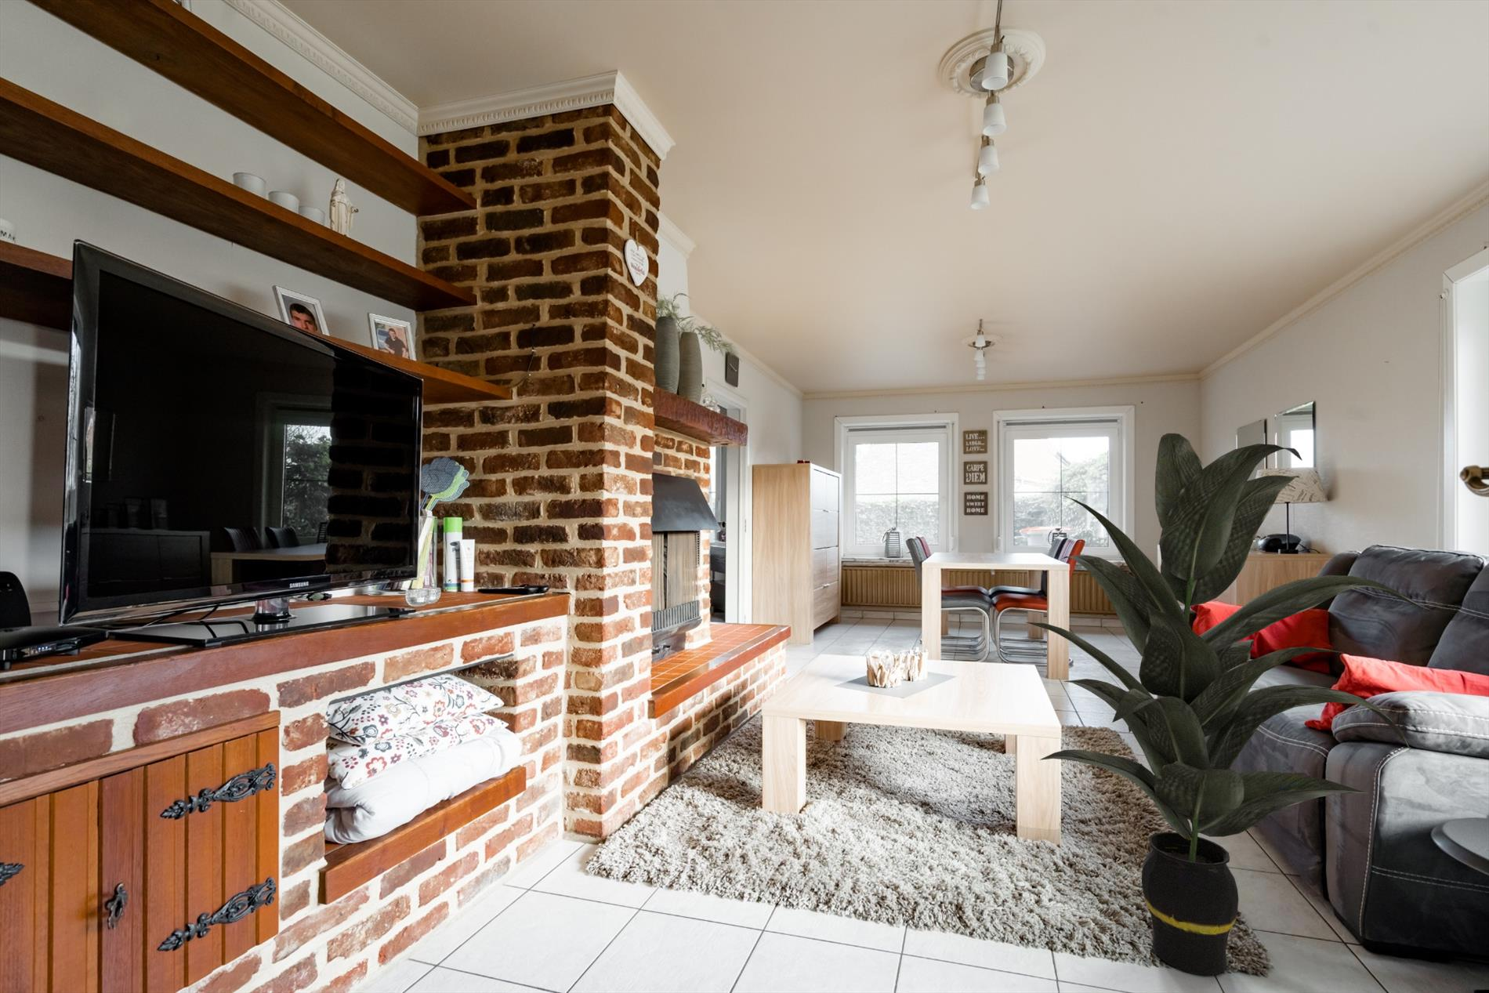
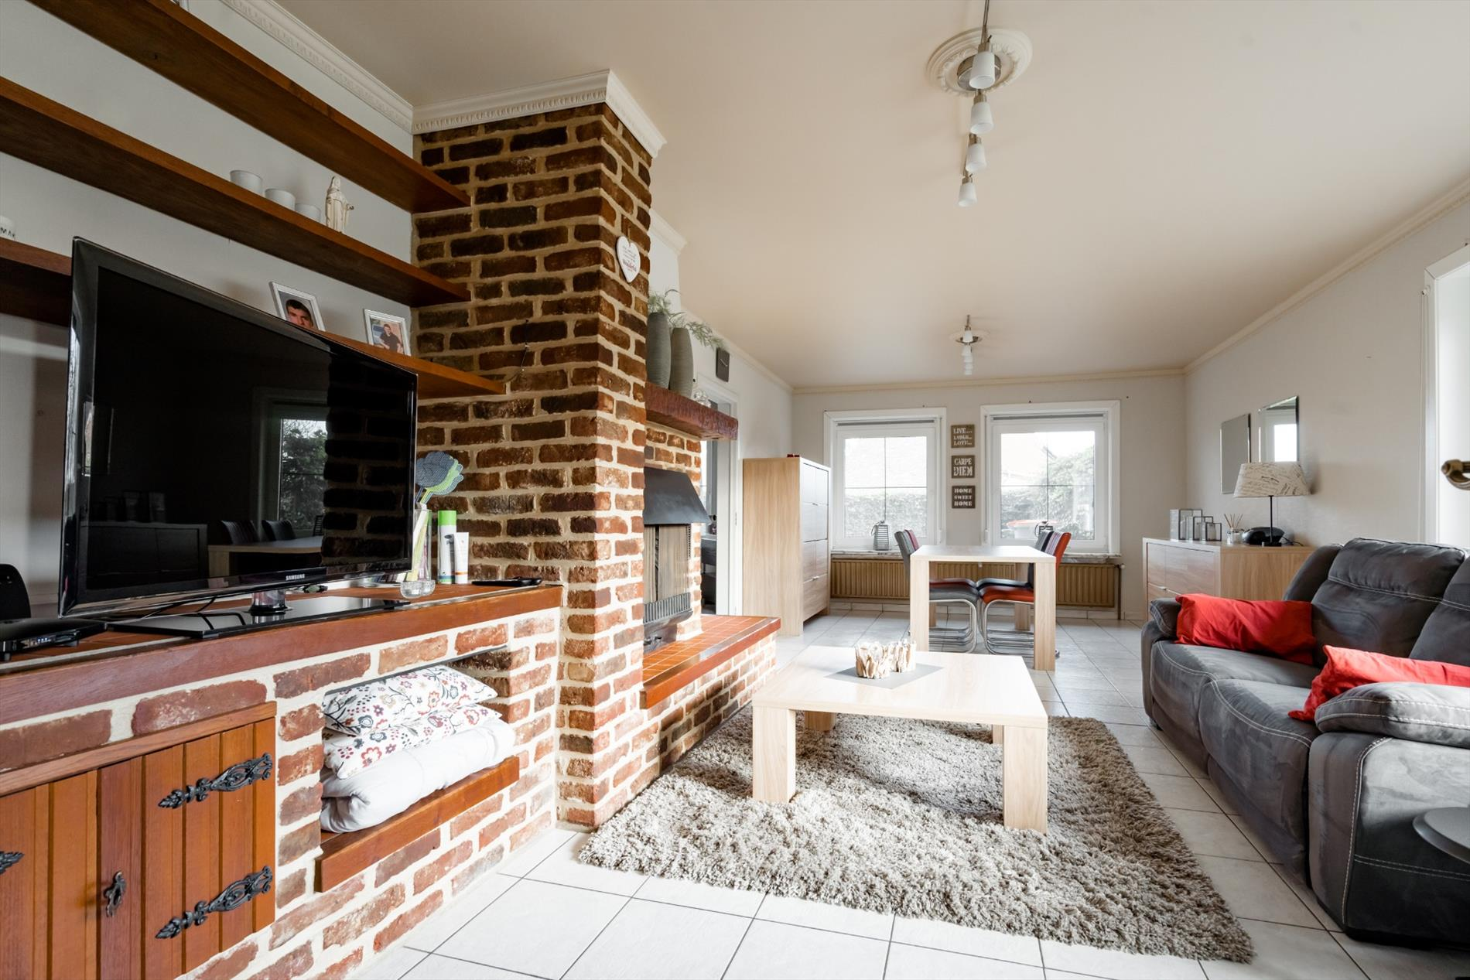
- indoor plant [1025,432,1432,976]
